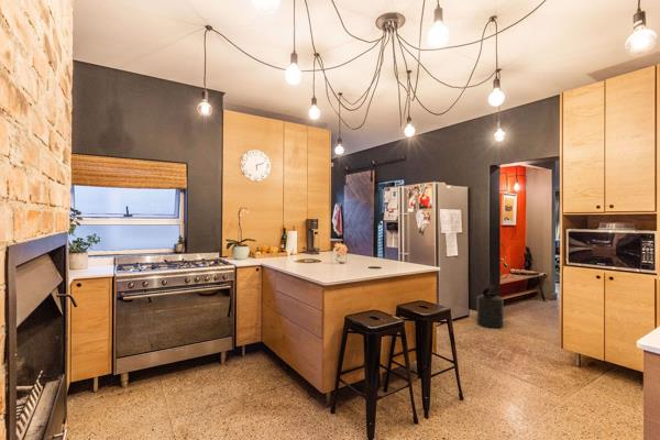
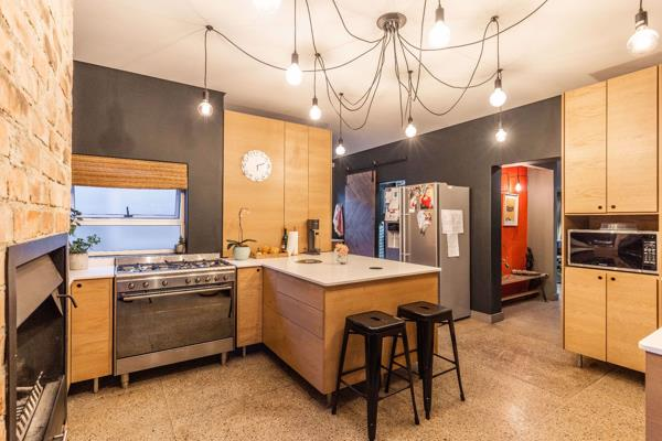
- trash can [475,285,505,330]
